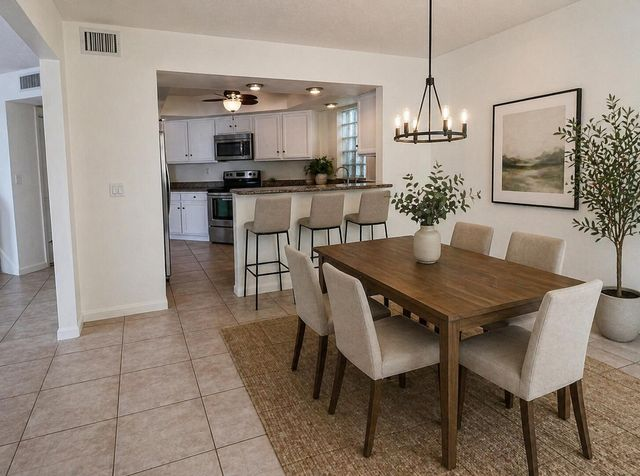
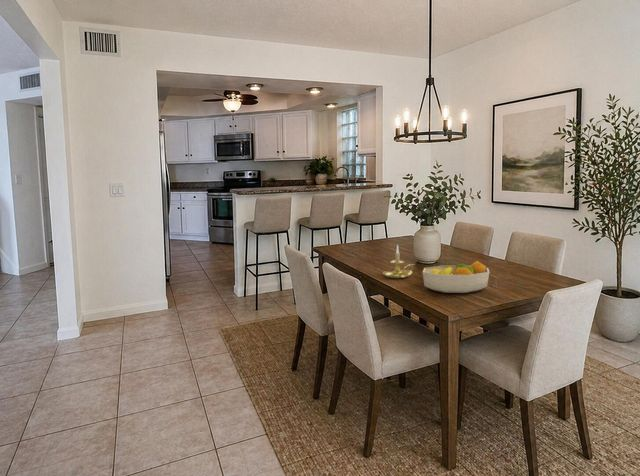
+ candle holder [382,243,416,279]
+ fruit bowl [422,260,490,294]
